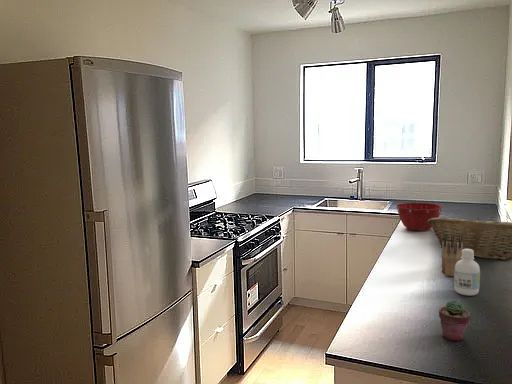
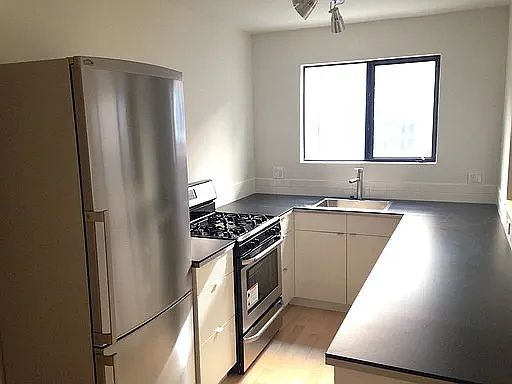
- potted succulent [438,299,471,342]
- mixing bowl [395,202,443,232]
- bottle [453,249,481,297]
- knife block [441,234,463,277]
- fruit basket [428,216,512,261]
